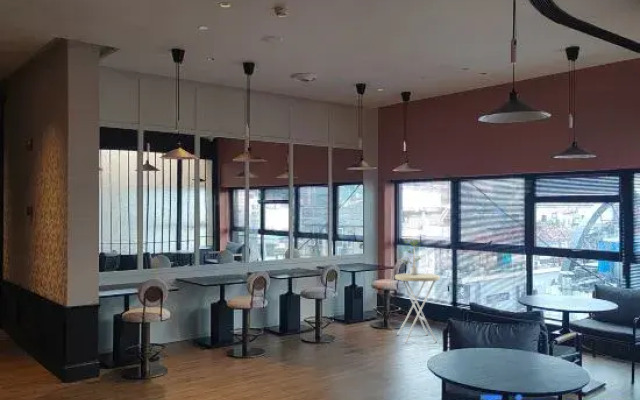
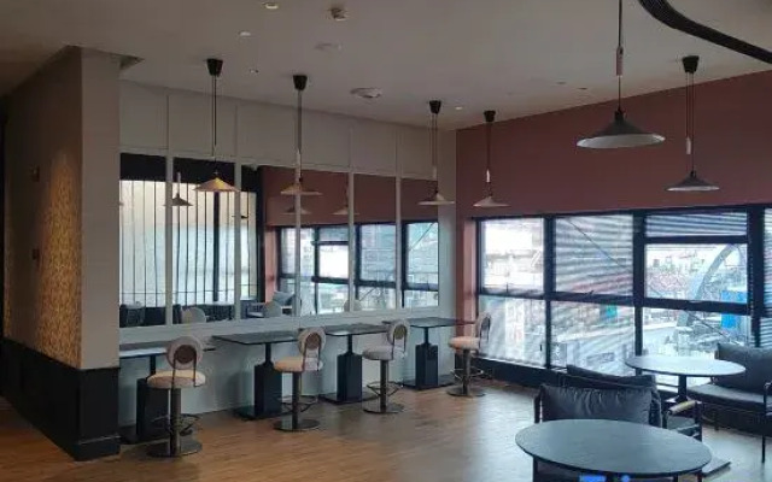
- potted plant [402,237,422,275]
- side table [394,272,441,345]
